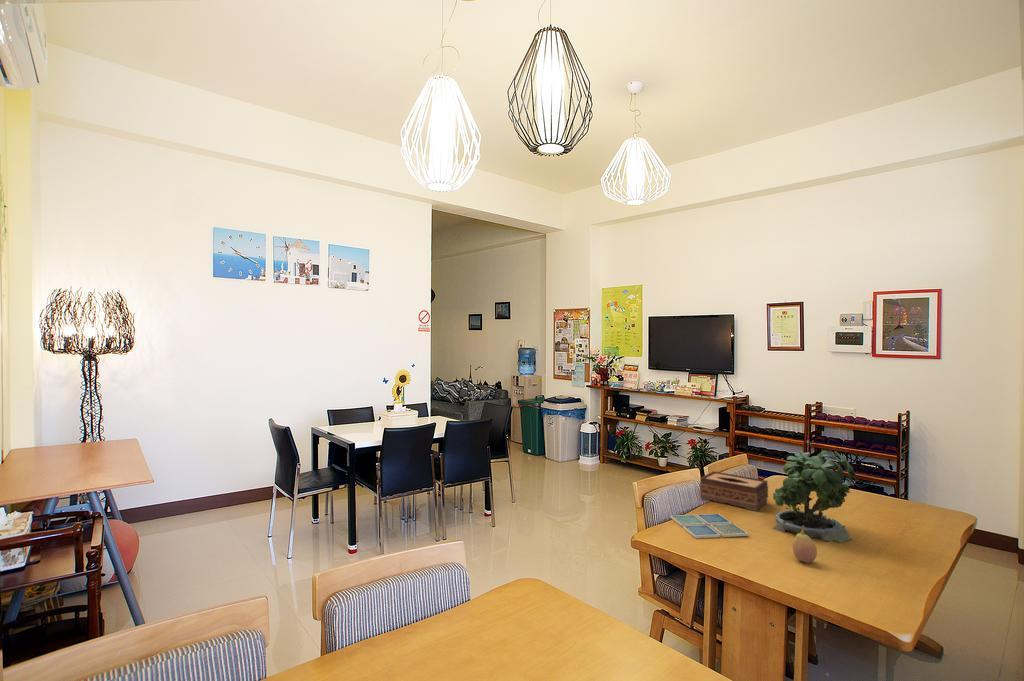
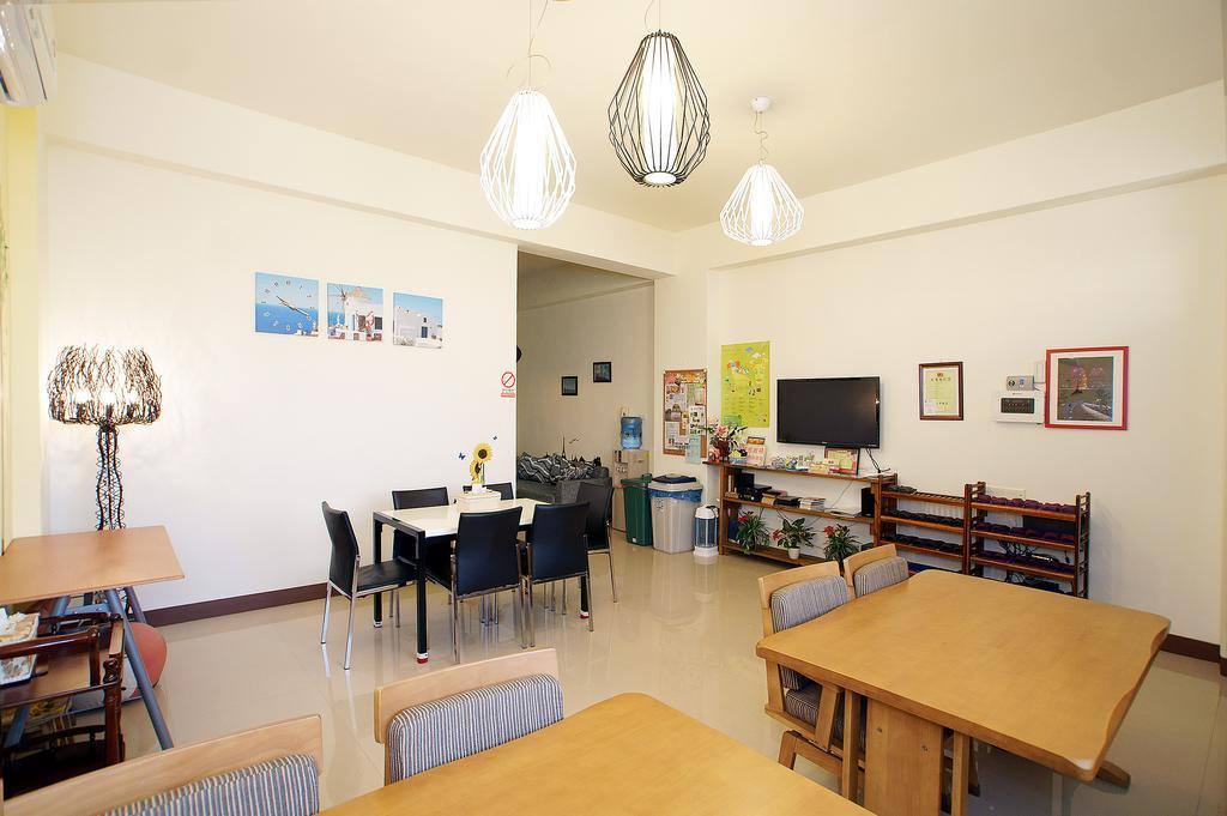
- drink coaster [670,513,749,539]
- tissue box [699,470,769,512]
- fruit [792,525,818,564]
- potted plant [771,440,857,544]
